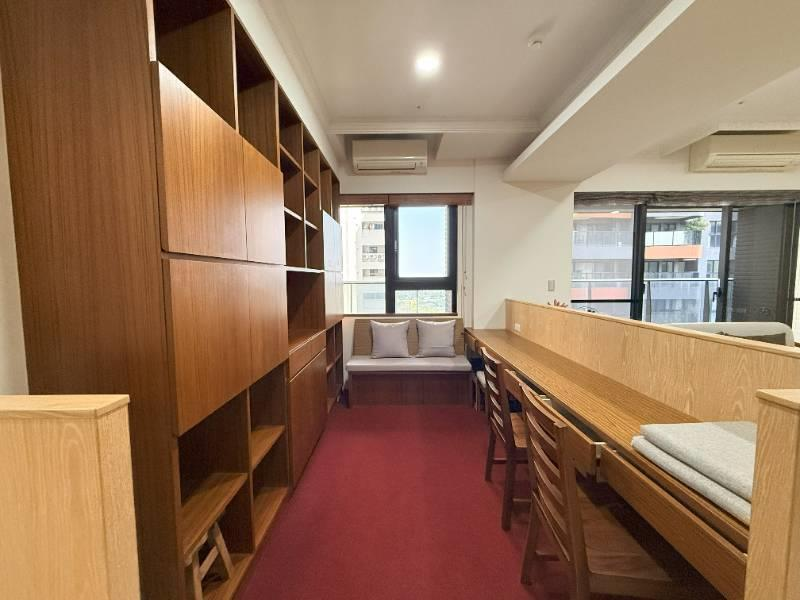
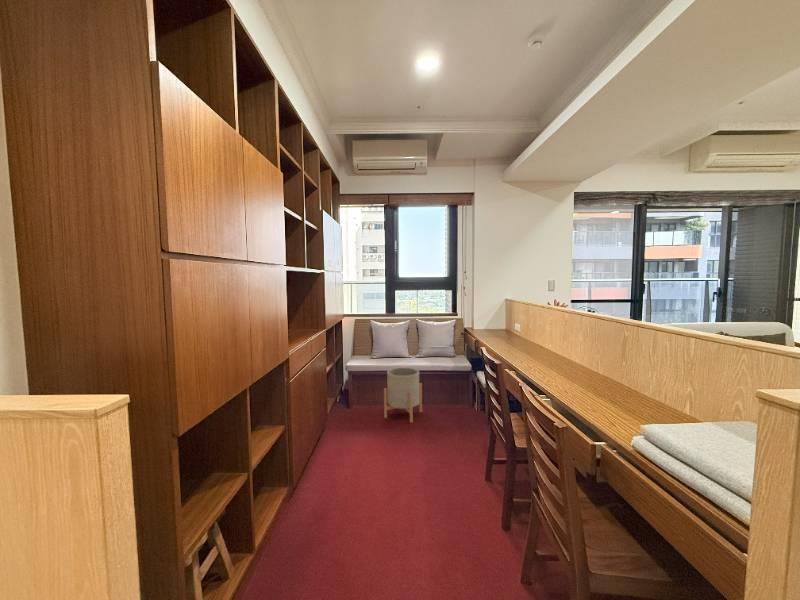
+ planter [383,367,423,424]
